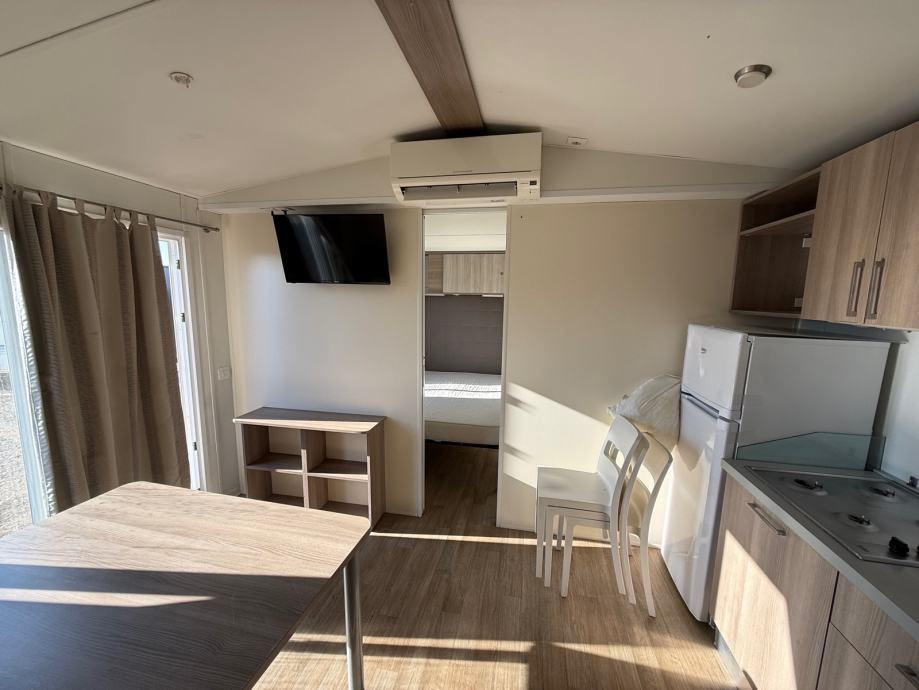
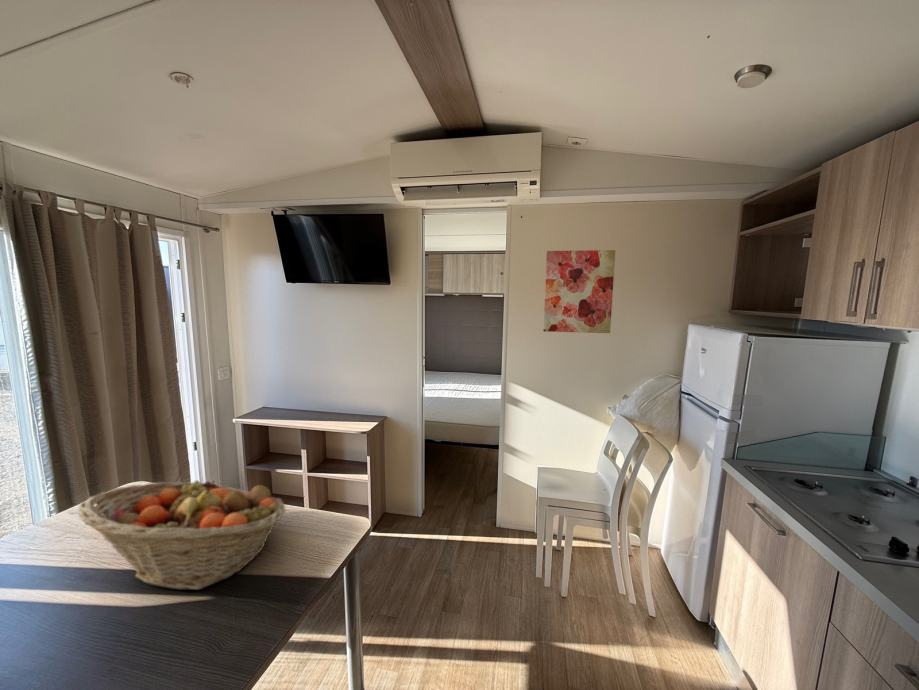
+ fruit basket [76,479,287,591]
+ wall art [542,249,616,334]
